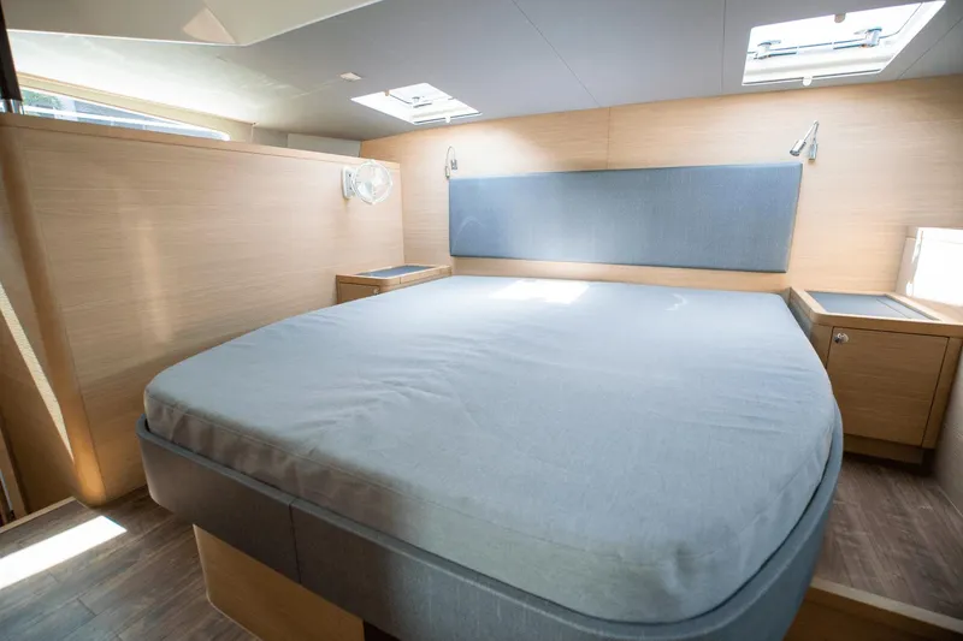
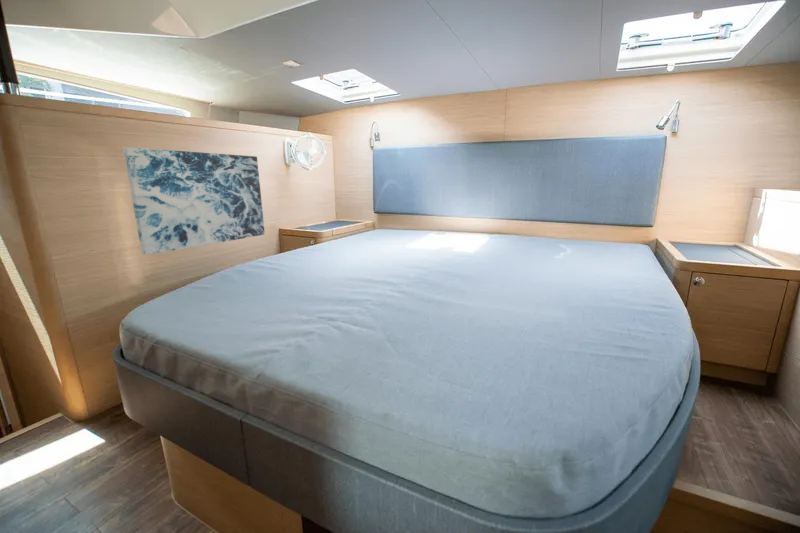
+ wall art [122,146,266,256]
